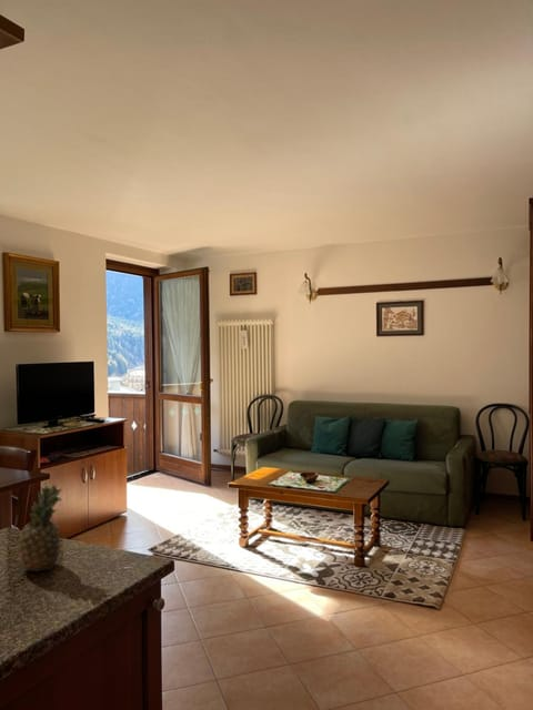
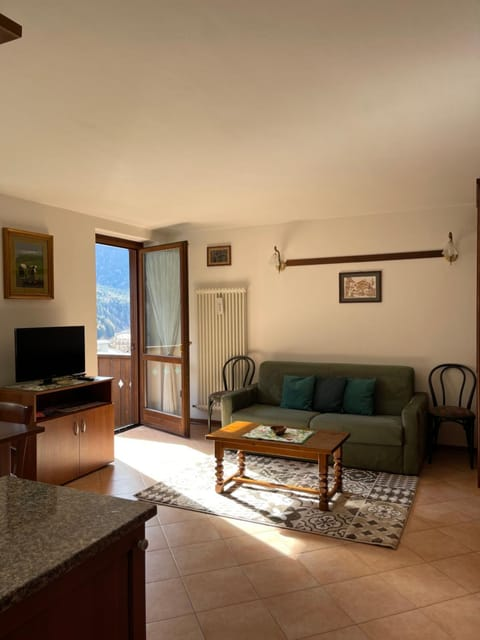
- fruit [18,483,63,572]
